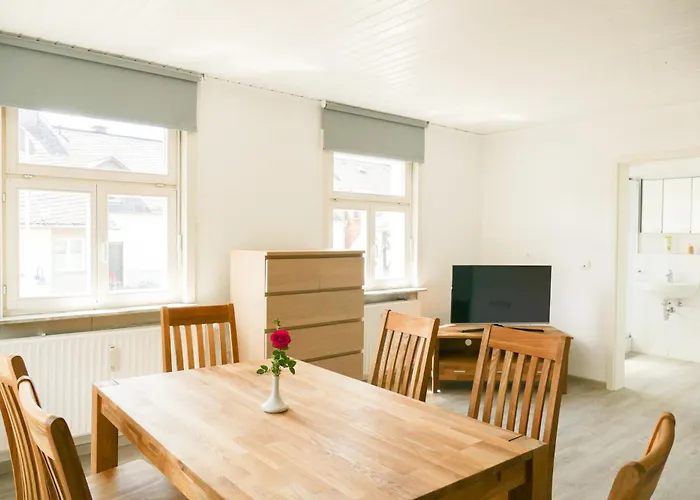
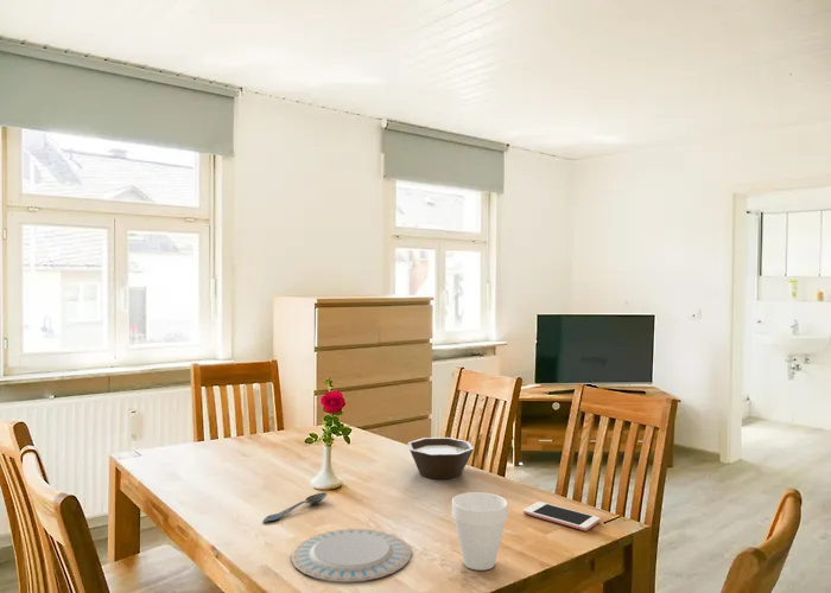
+ bowl [406,436,475,480]
+ spoon [261,492,328,523]
+ cup [450,491,509,572]
+ chinaware [291,528,413,584]
+ cell phone [522,500,601,533]
